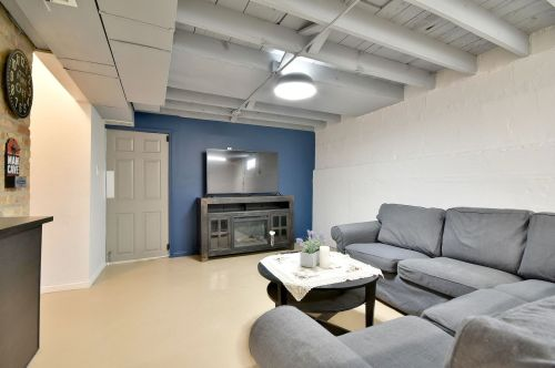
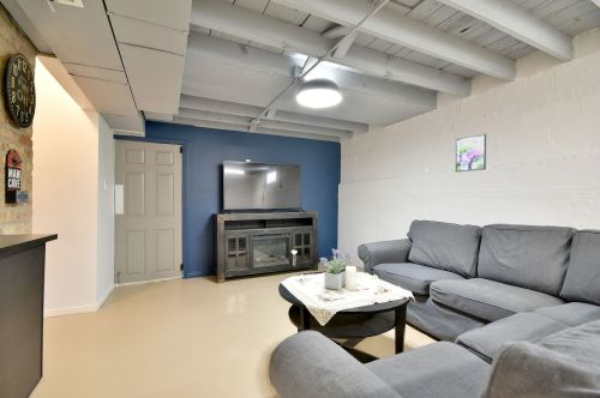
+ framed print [455,133,487,173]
